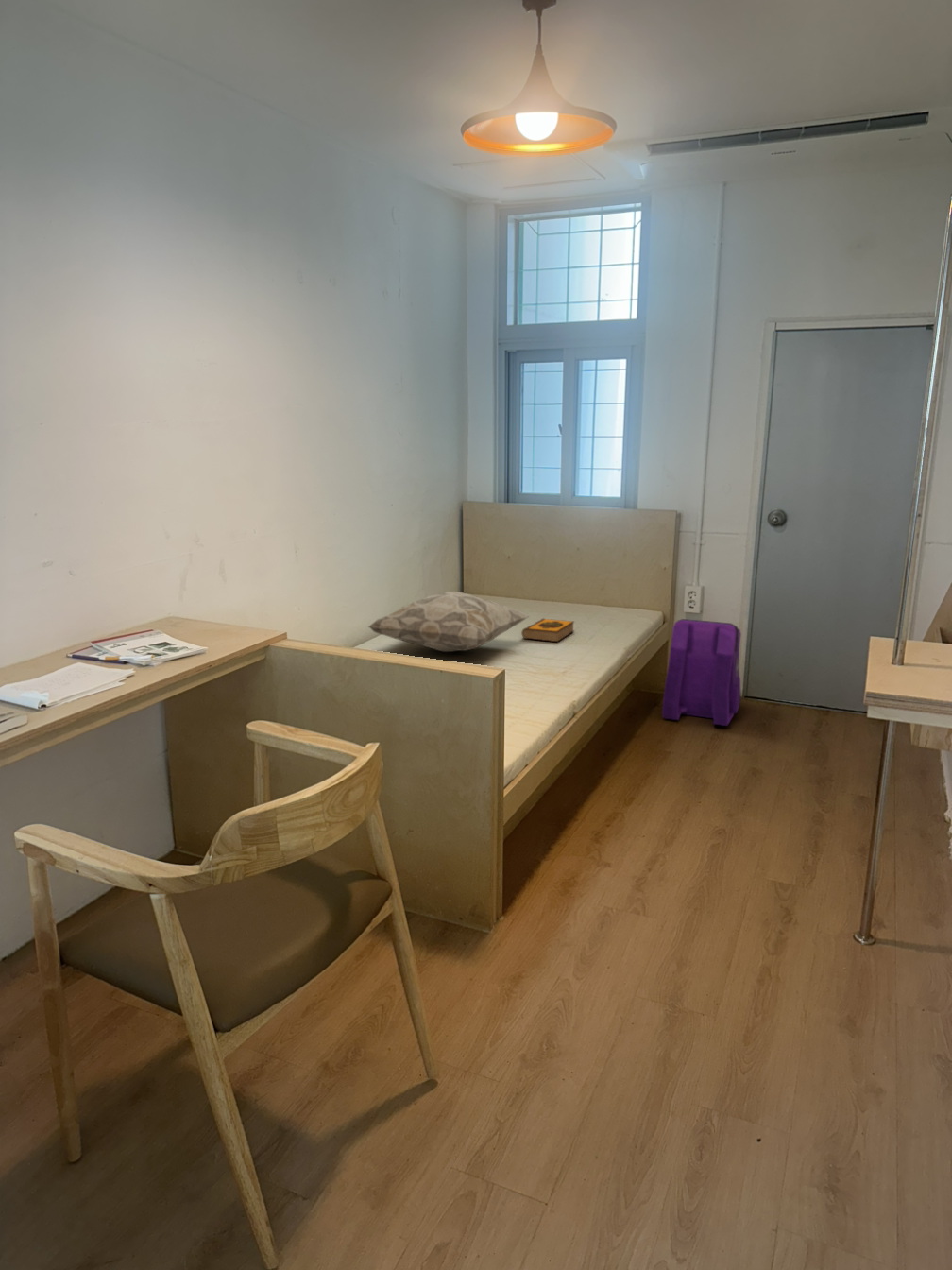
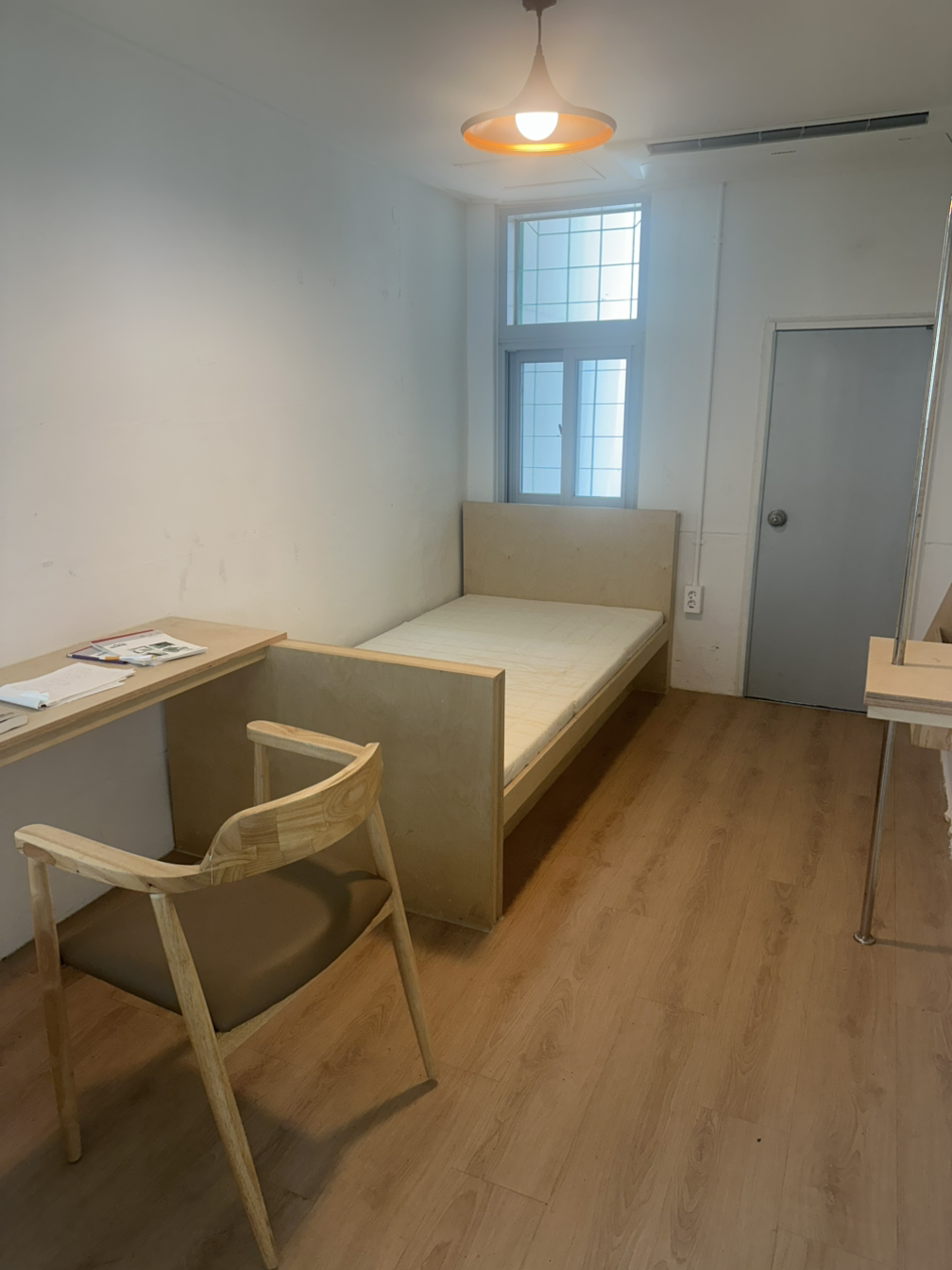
- backpack [661,618,742,727]
- decorative pillow [366,591,531,653]
- hardback book [520,617,575,643]
